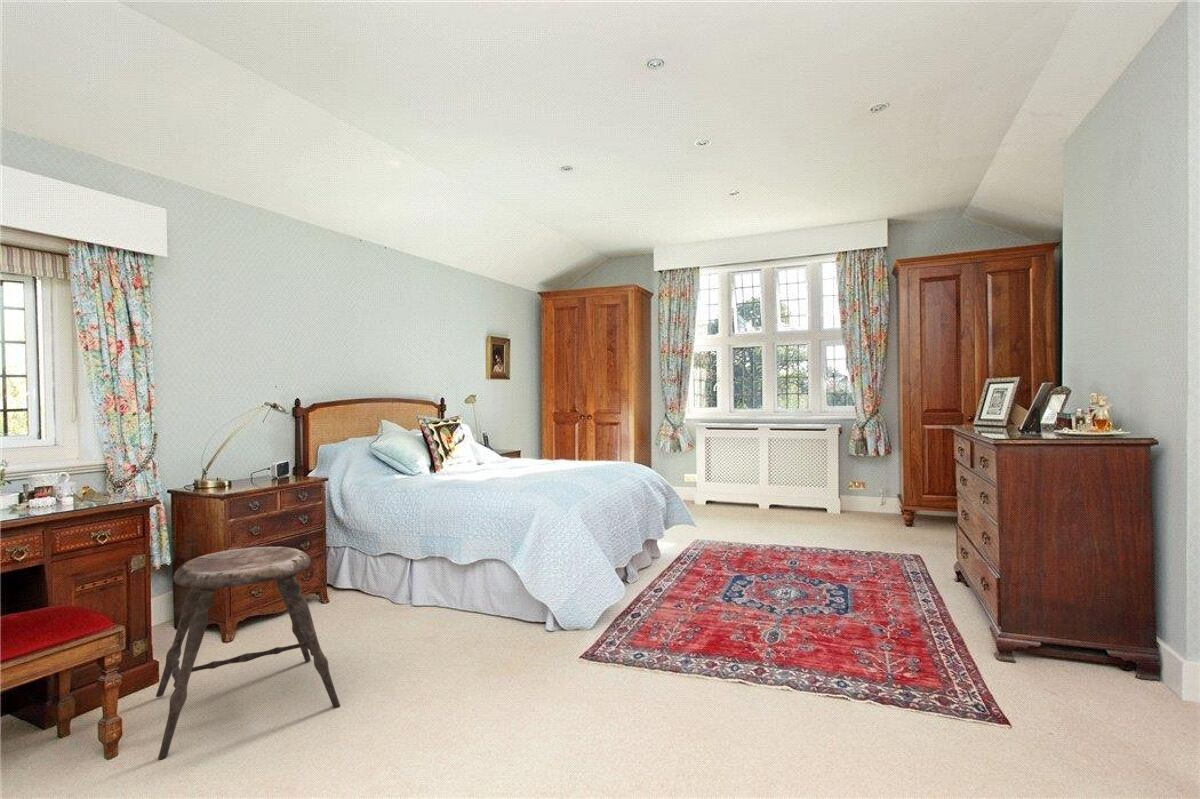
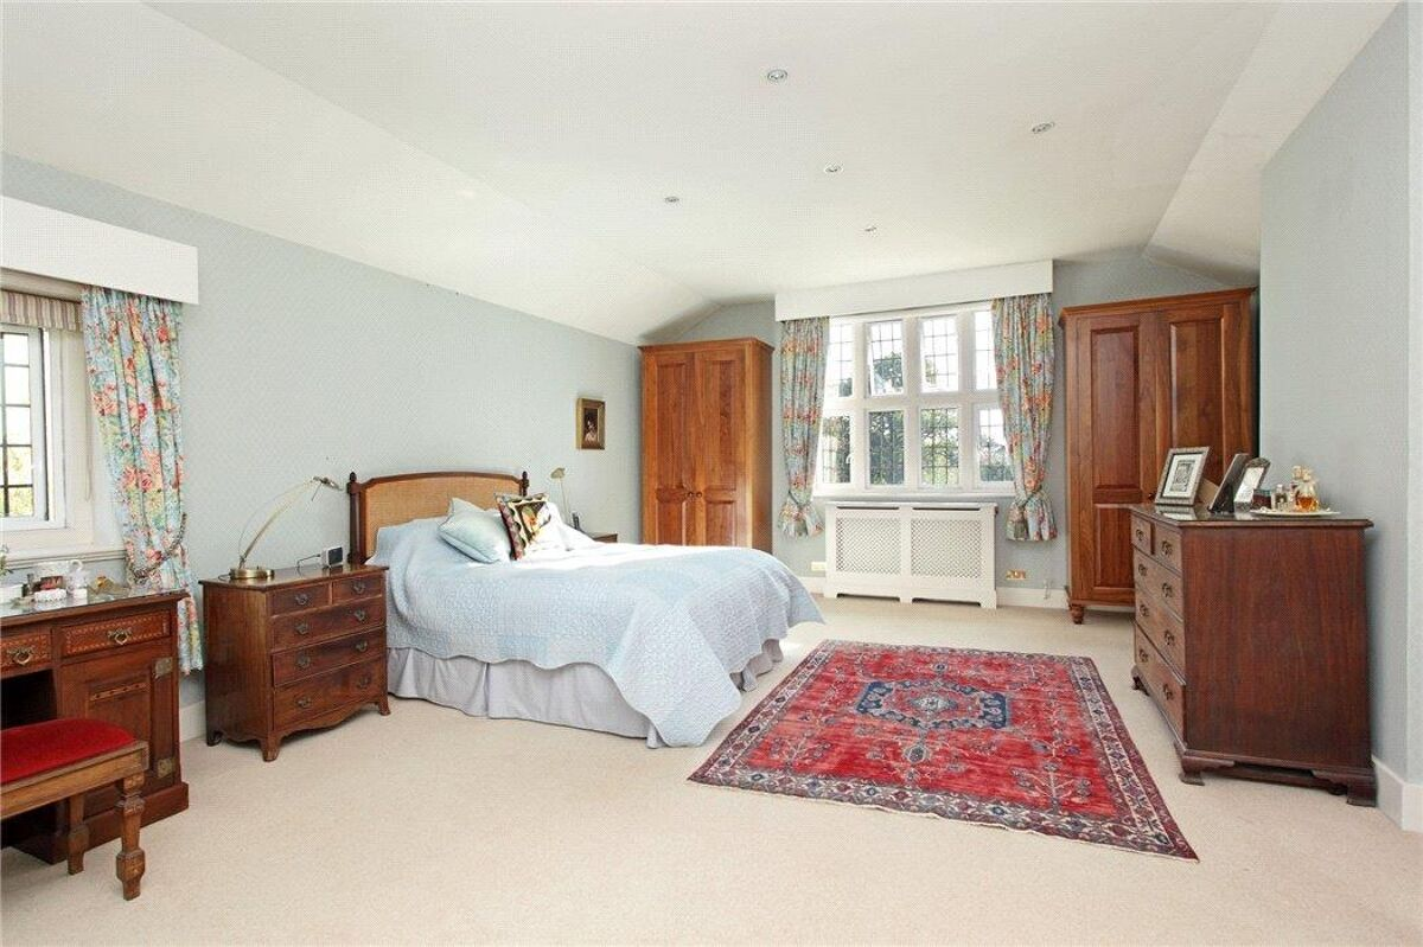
- stool [155,546,341,761]
